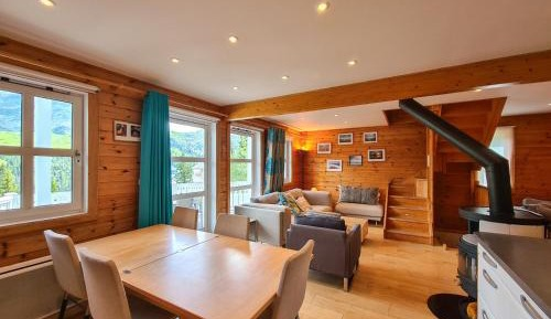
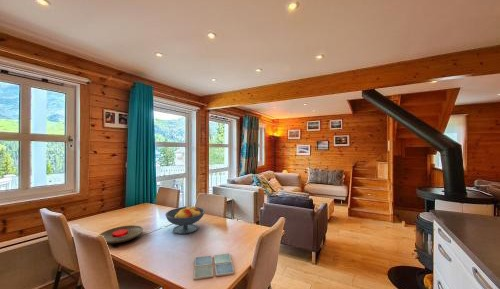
+ drink coaster [193,252,236,281]
+ plate [99,224,144,244]
+ fruit bowl [164,205,206,235]
